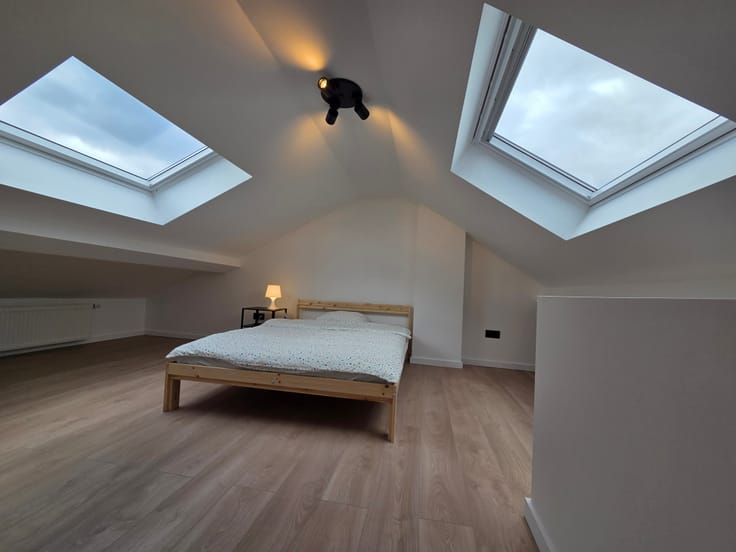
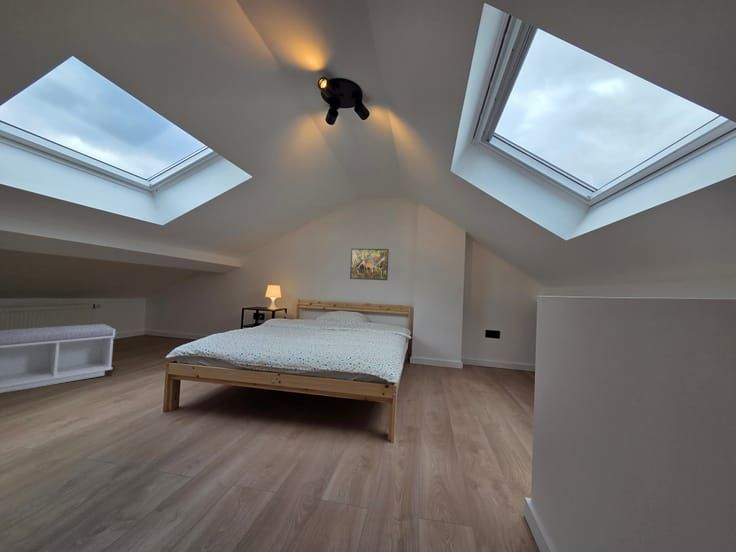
+ bench [0,323,116,394]
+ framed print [349,248,390,281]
